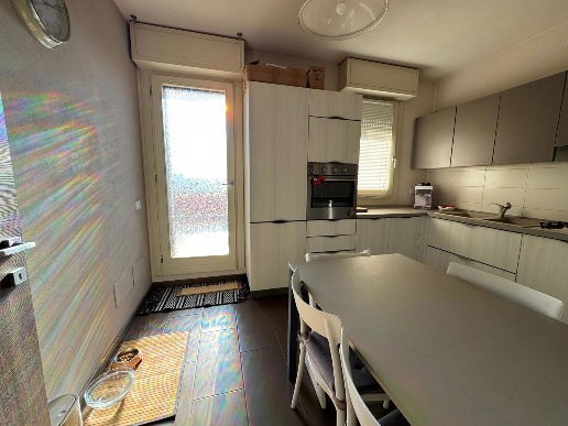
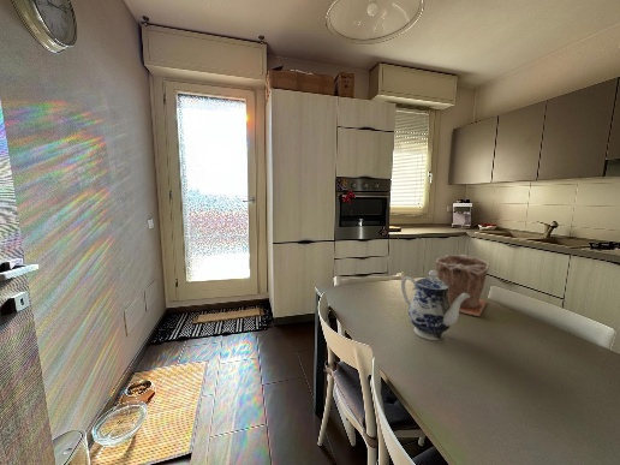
+ plant pot [435,254,490,317]
+ teapot [400,269,470,341]
